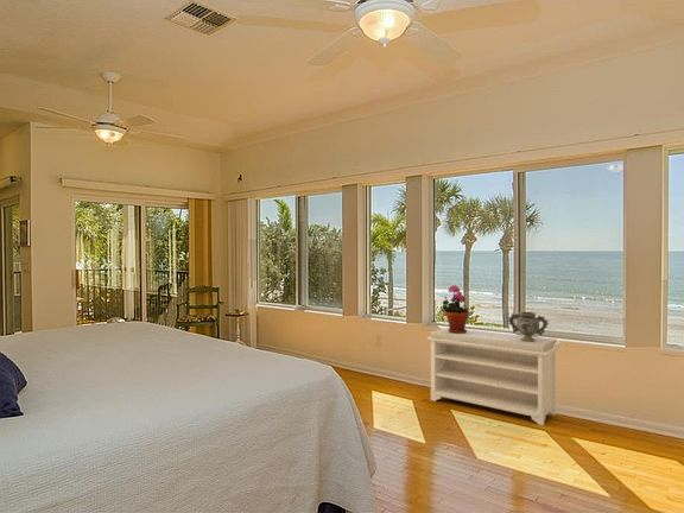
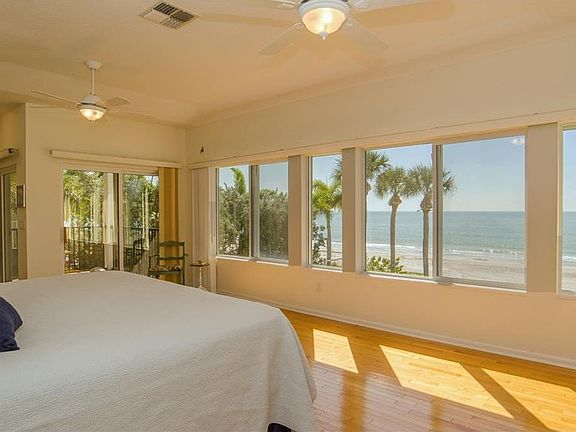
- potted plant [442,284,470,334]
- decorative urn [507,311,550,341]
- bench [426,327,562,426]
